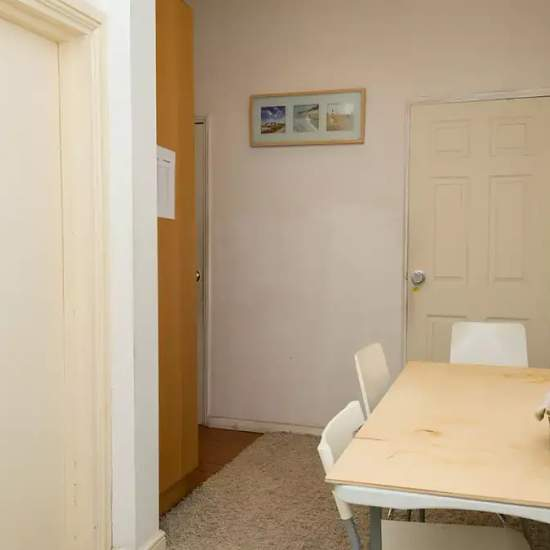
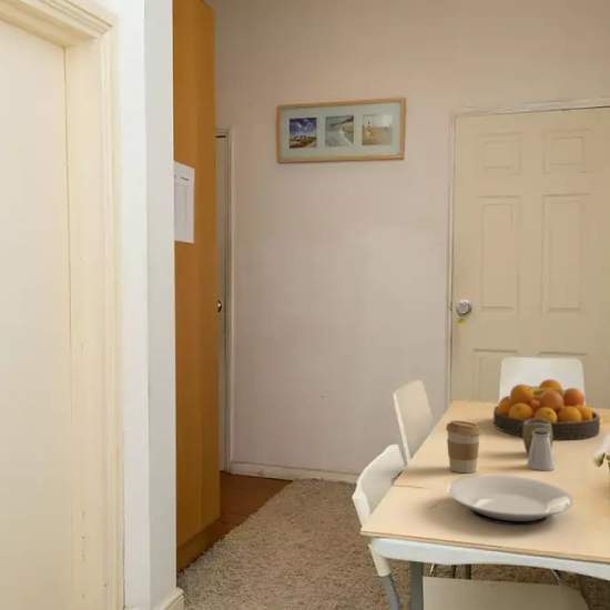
+ plate [446,474,575,526]
+ fruit bowl [492,378,601,441]
+ cup [522,418,553,455]
+ coffee cup [445,419,482,474]
+ saltshaker [526,429,556,471]
